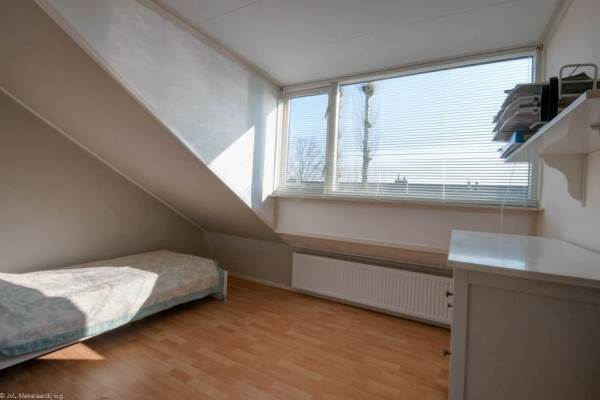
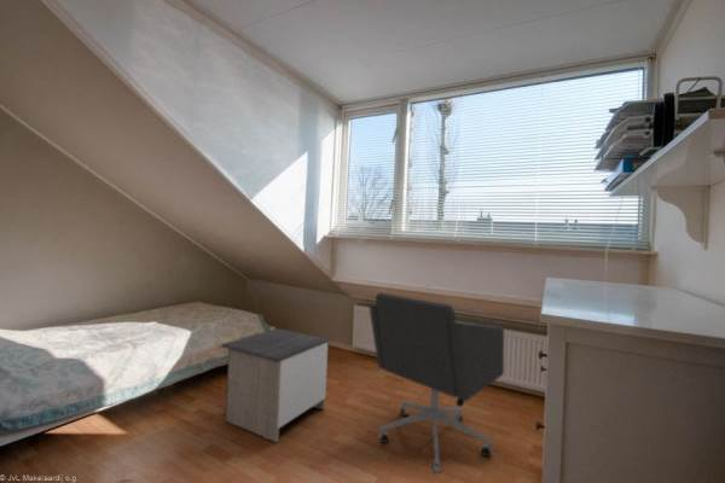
+ nightstand [220,327,331,443]
+ office chair [369,291,505,475]
